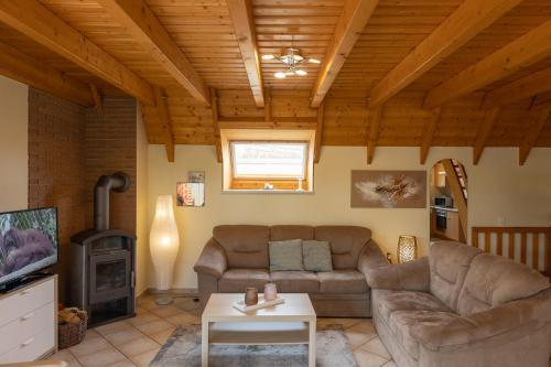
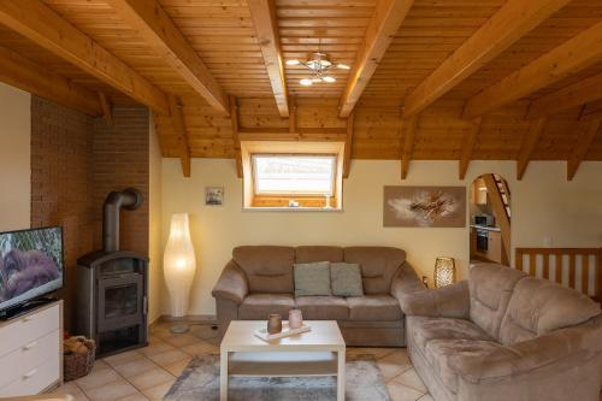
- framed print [175,181,206,207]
